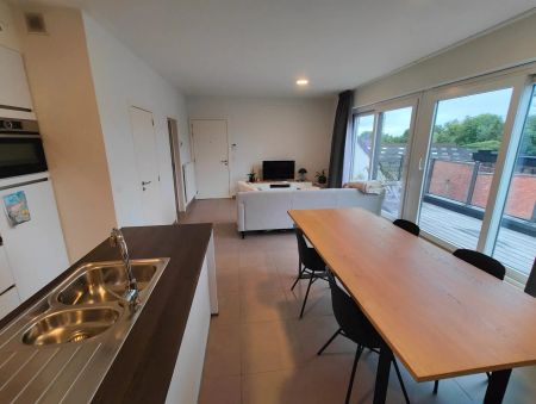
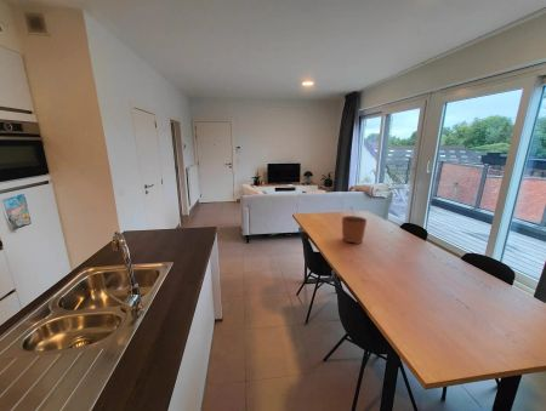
+ plant pot [341,206,368,245]
